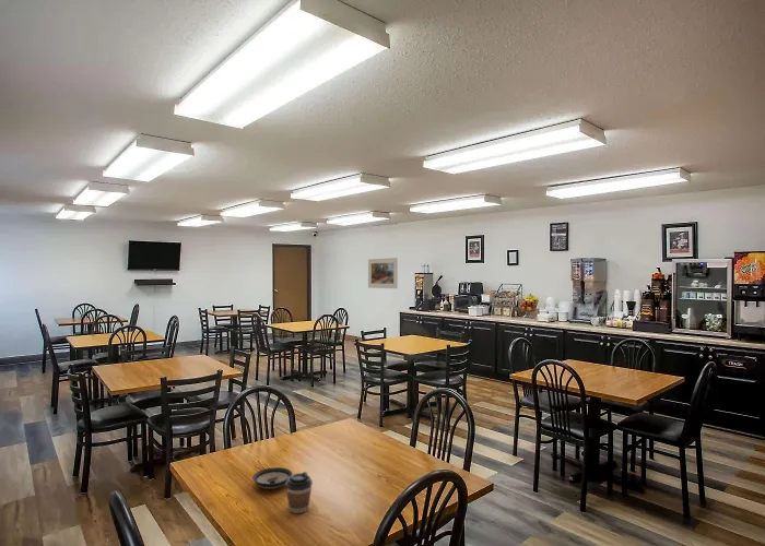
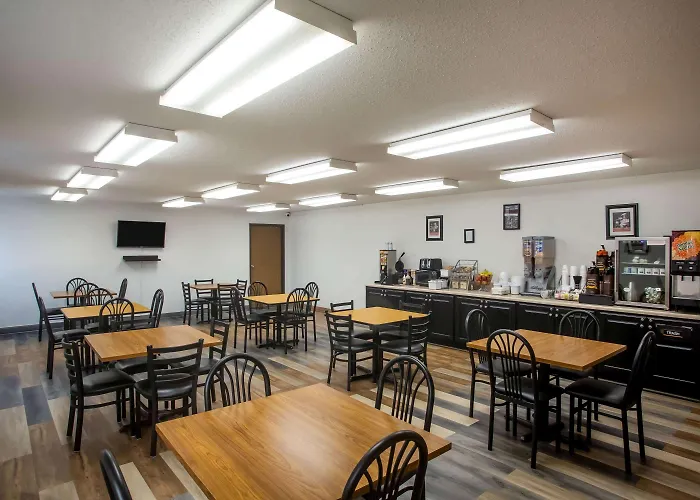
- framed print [367,257,399,289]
- saucer [251,466,293,490]
- coffee cup [285,471,314,514]
